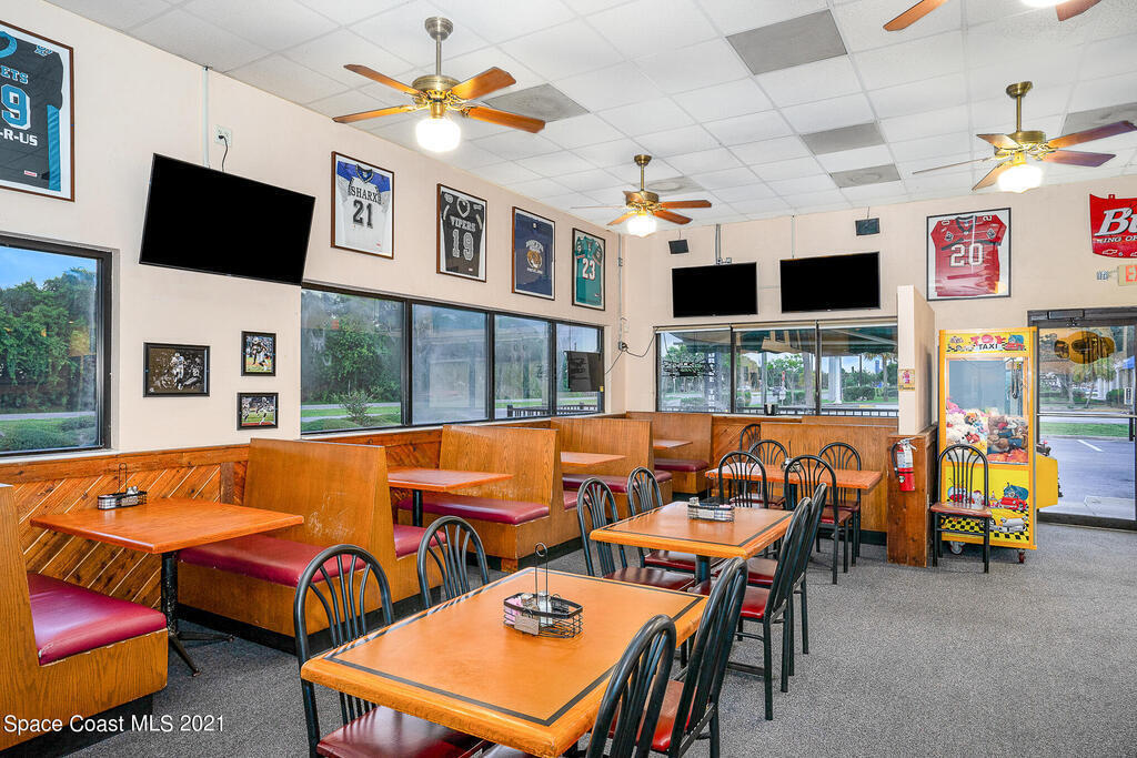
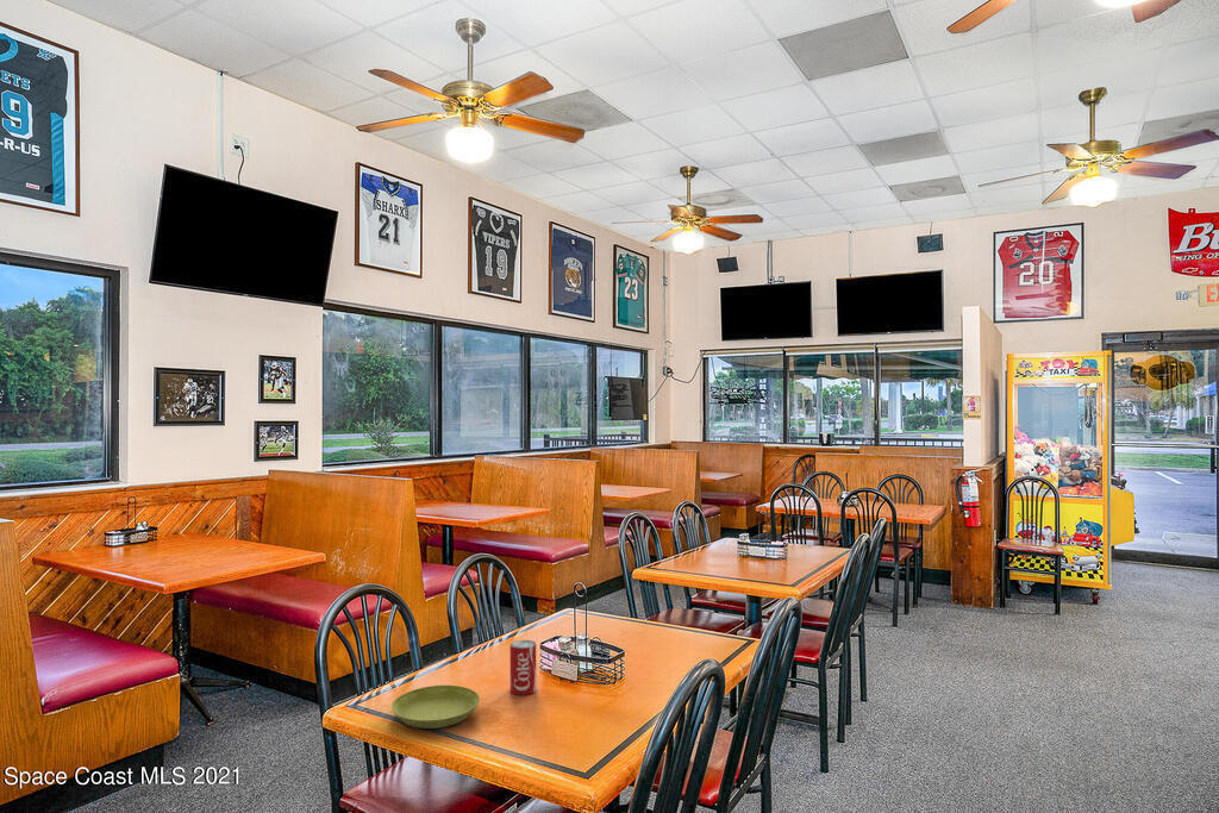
+ beverage can [508,639,537,696]
+ saucer [390,684,481,730]
